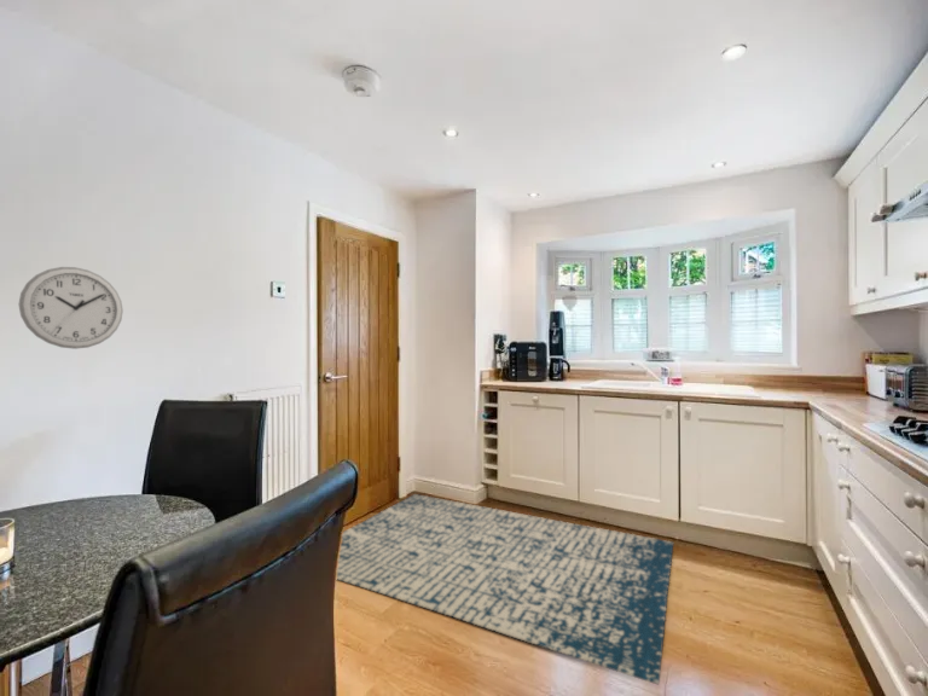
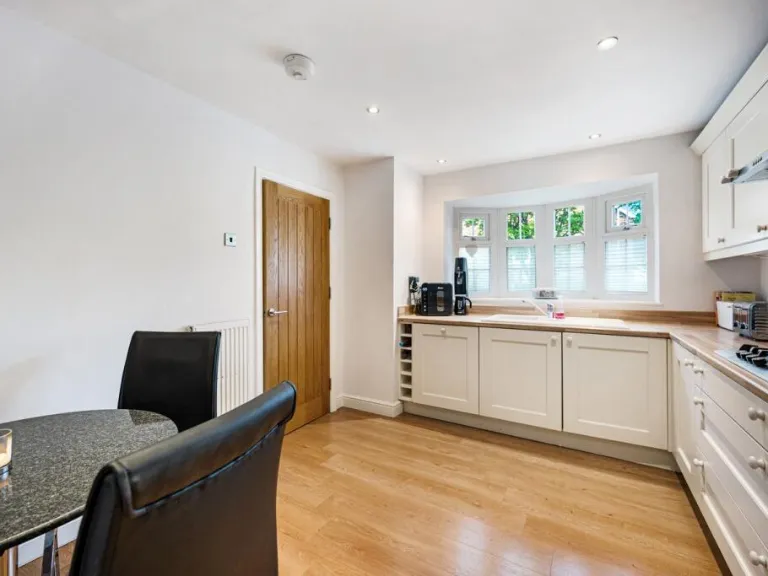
- rug [336,493,674,685]
- wall clock [18,266,124,350]
